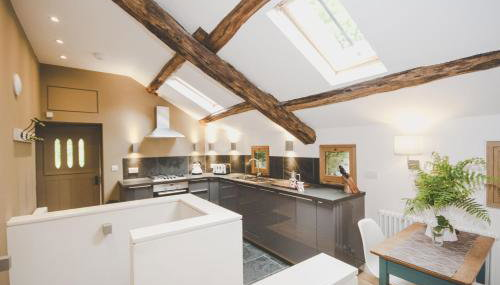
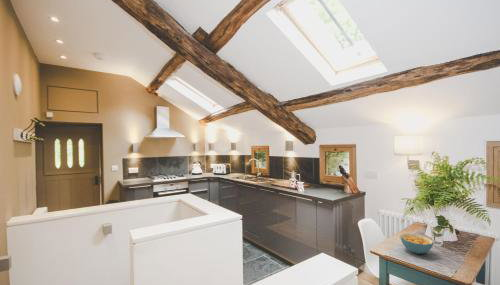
+ cereal bowl [399,233,434,255]
